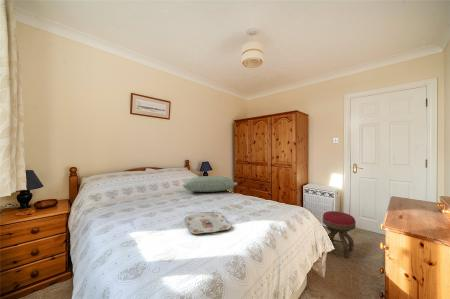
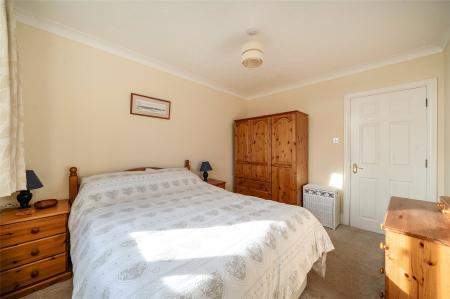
- pillow [180,175,238,193]
- serving tray [183,212,232,235]
- stool [322,210,357,259]
